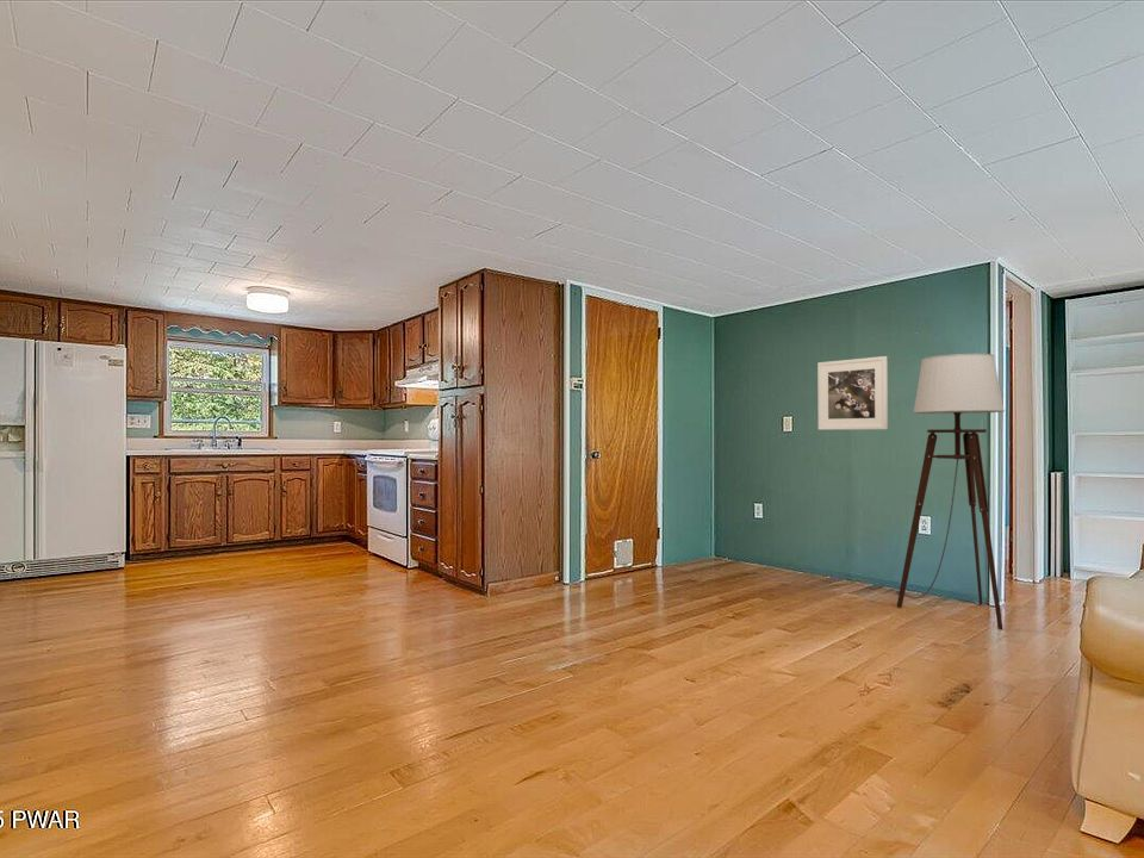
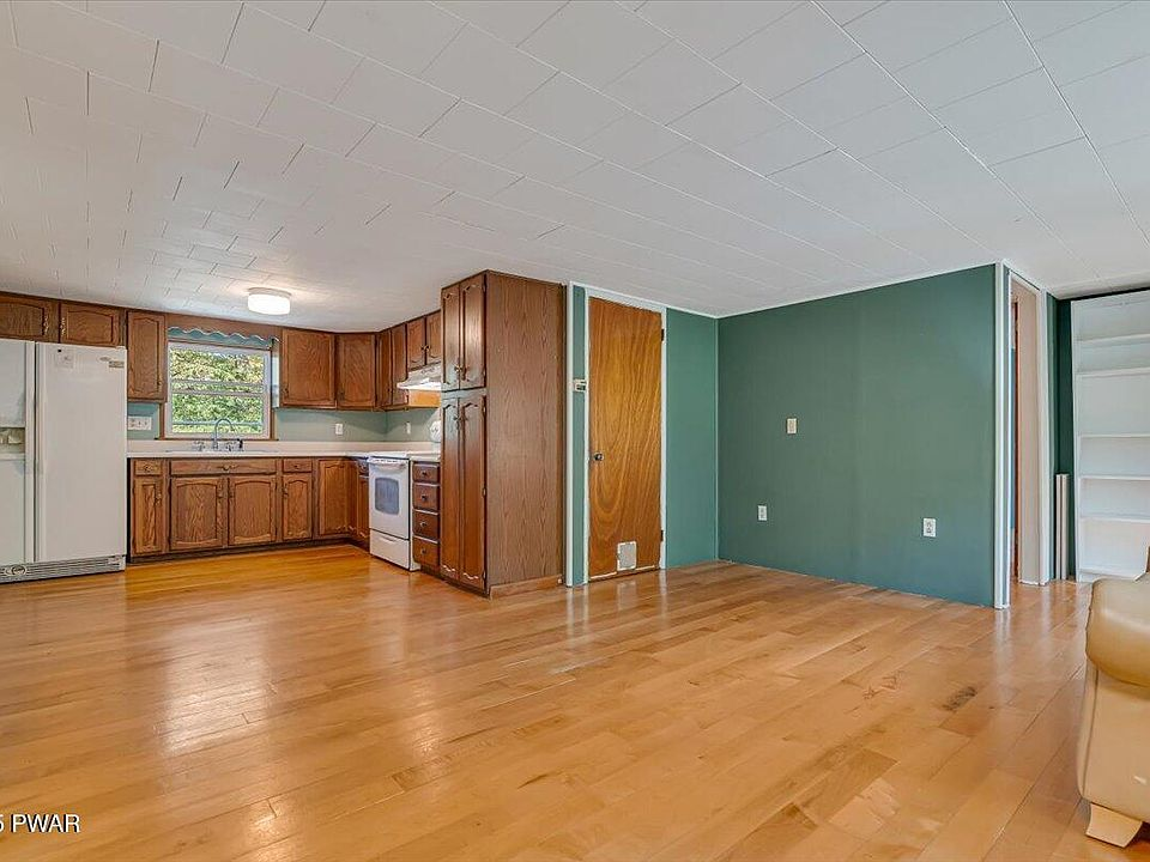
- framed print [816,355,889,431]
- floor lamp [893,353,1006,630]
